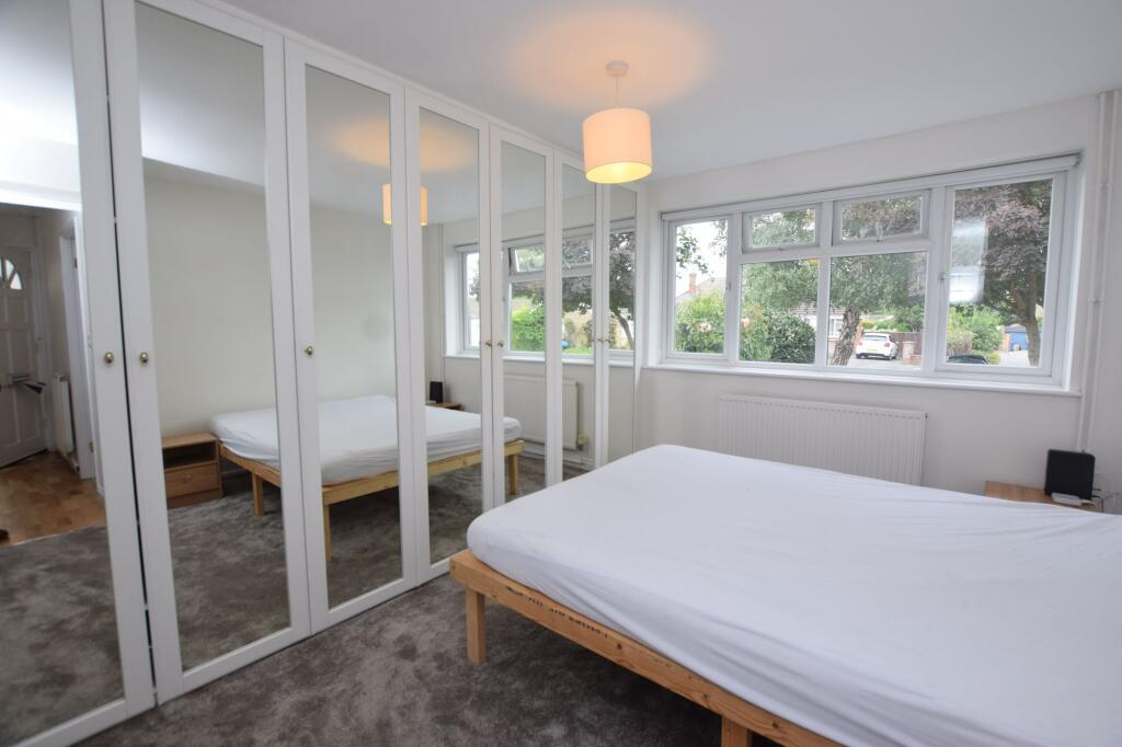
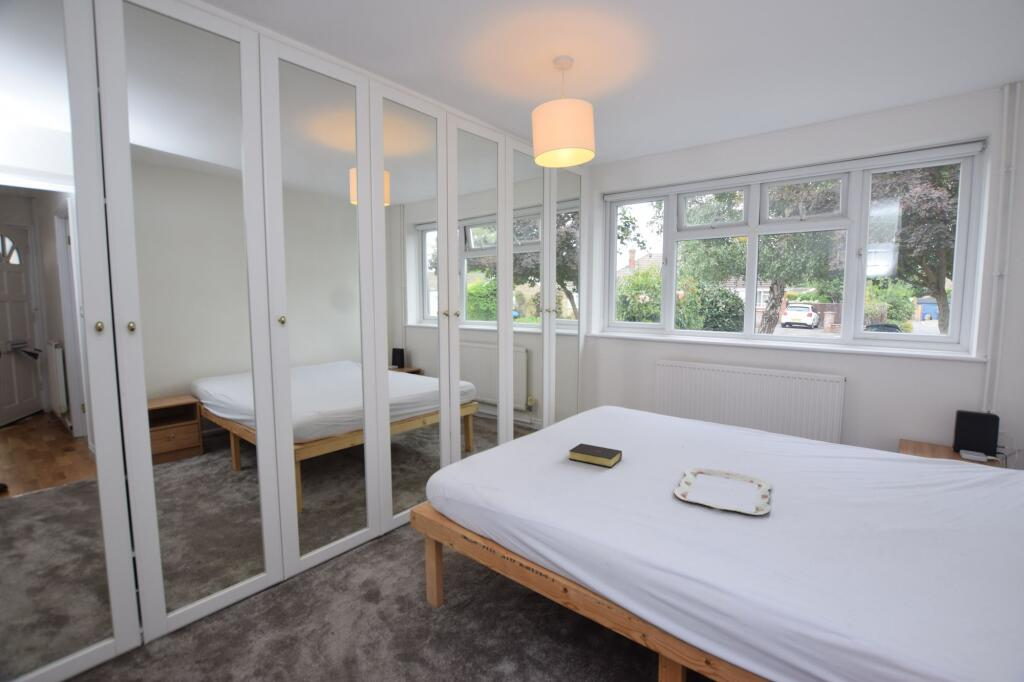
+ serving tray [673,467,773,516]
+ bible [568,442,623,468]
